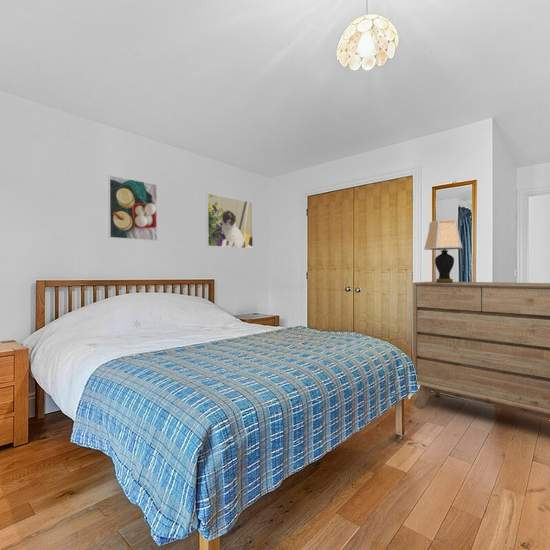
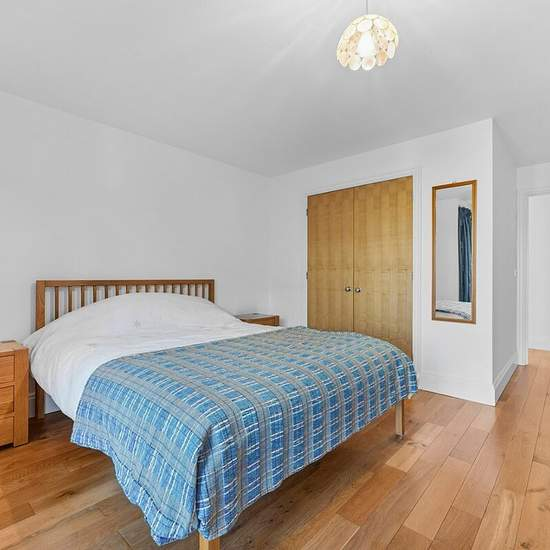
- table lamp [423,219,464,283]
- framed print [205,193,254,250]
- dresser [412,280,550,419]
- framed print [107,174,158,242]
